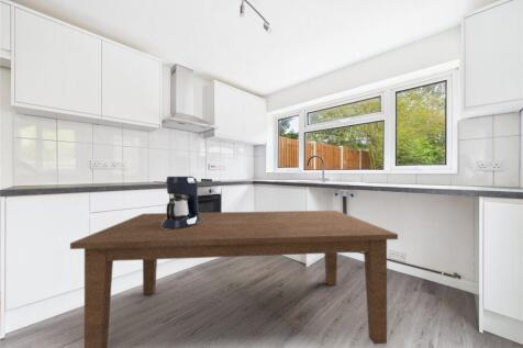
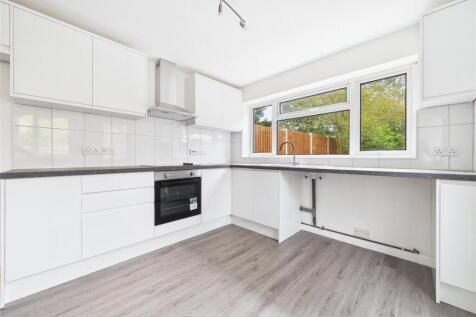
- coffee maker [162,176,201,228]
- dining table [69,210,399,348]
